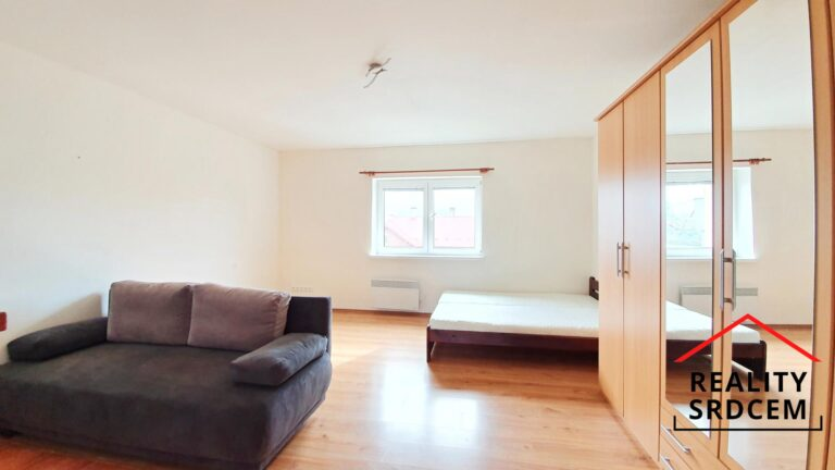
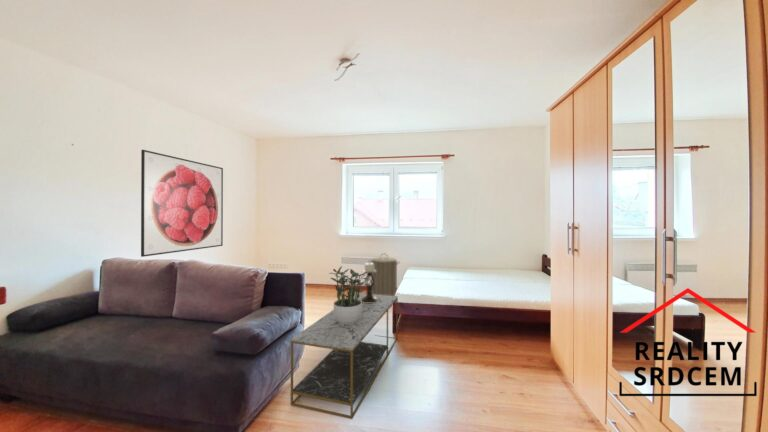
+ coffee table [290,292,399,420]
+ potted plant [328,265,367,324]
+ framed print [140,149,224,258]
+ candle holder [361,261,378,303]
+ laundry hamper [368,252,401,296]
